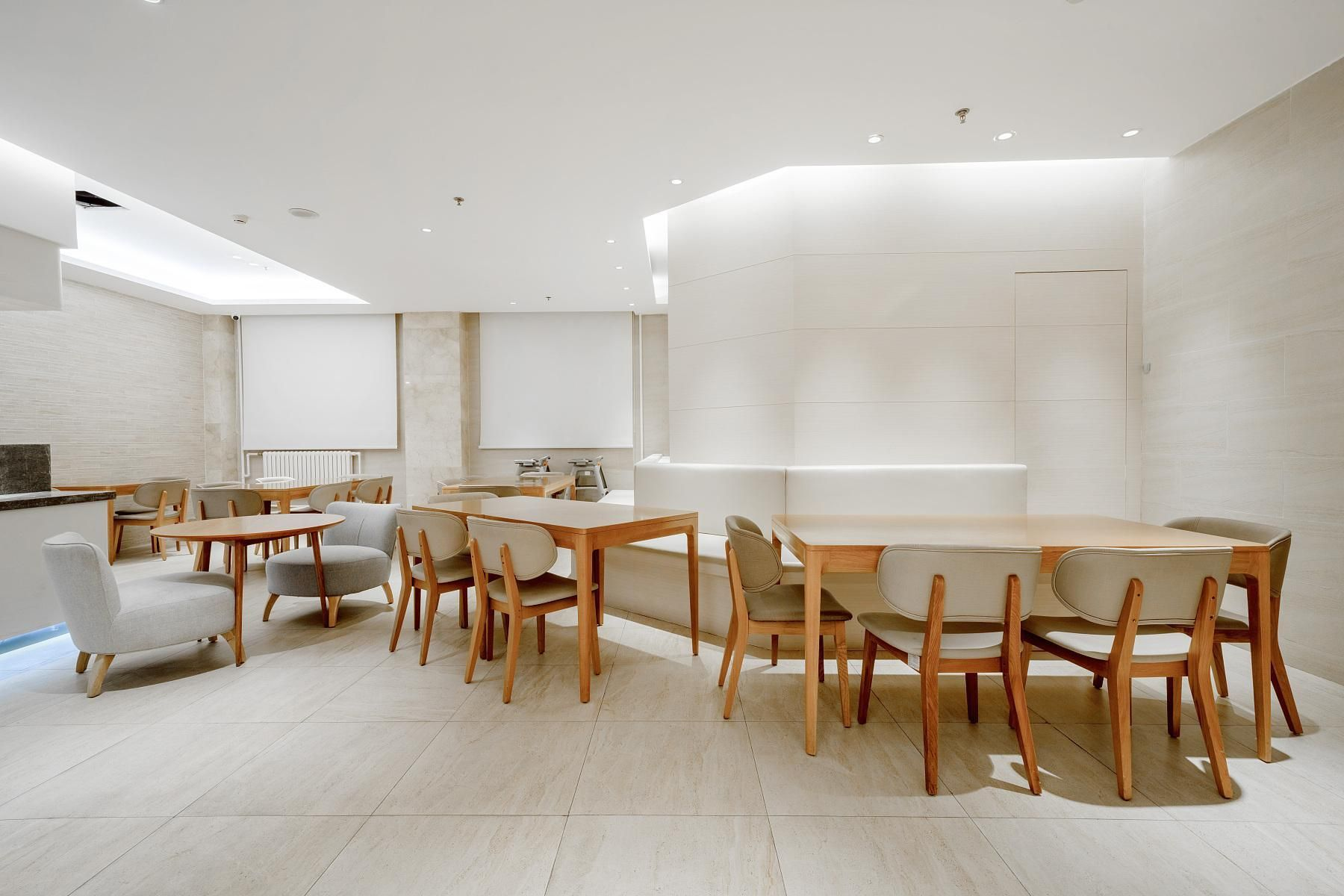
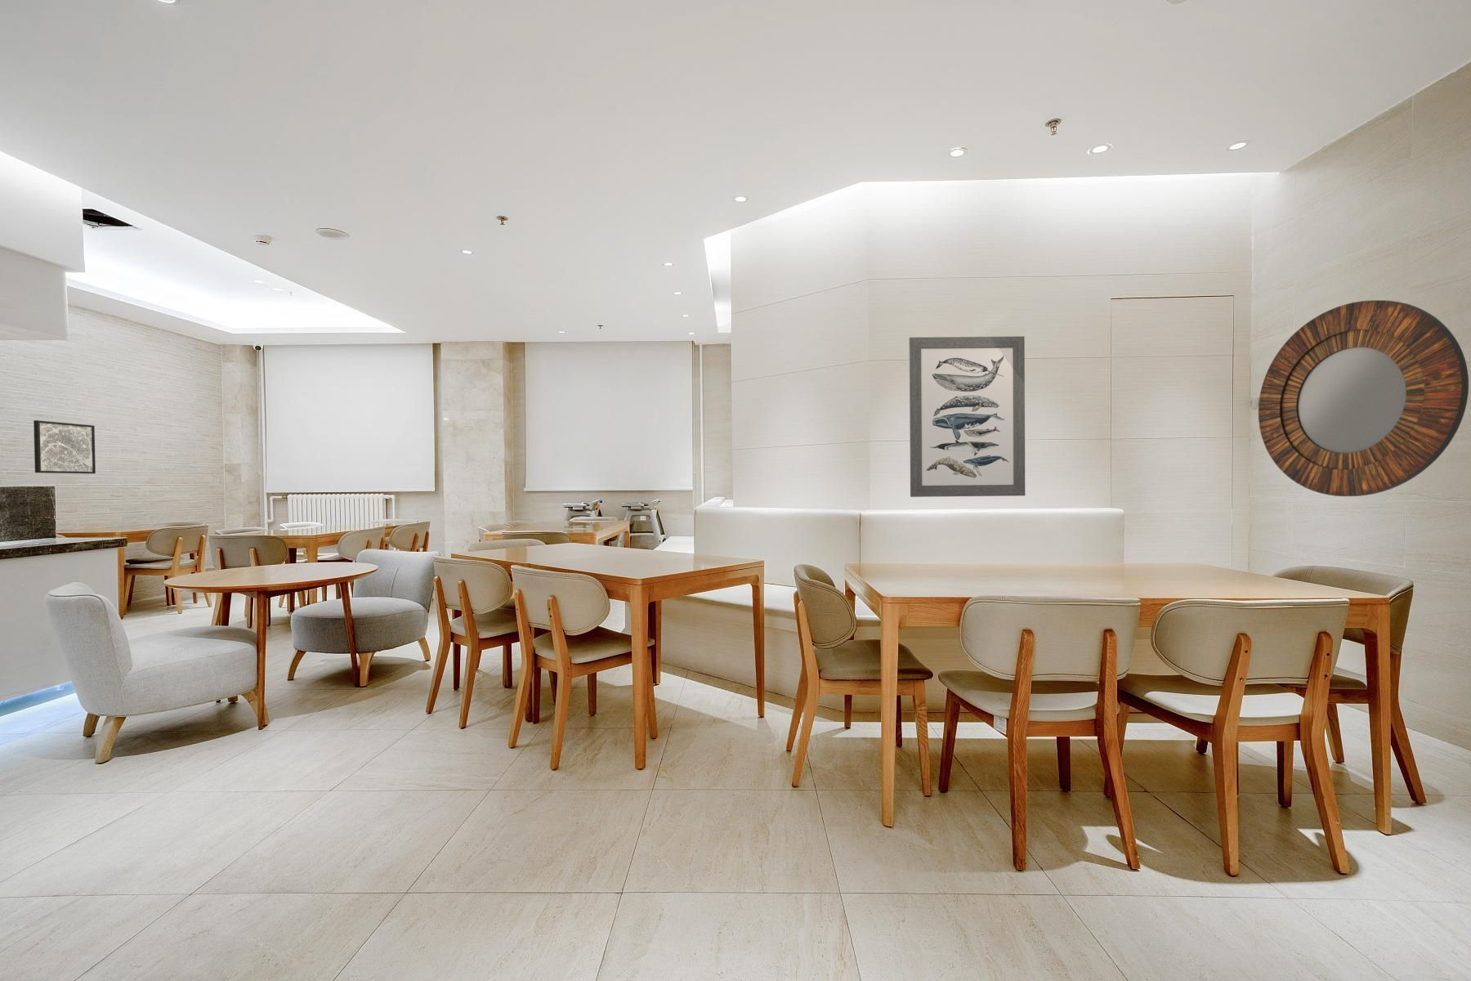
+ wall art [908,335,1026,498]
+ wall art [33,419,96,474]
+ home mirror [1258,299,1470,497]
